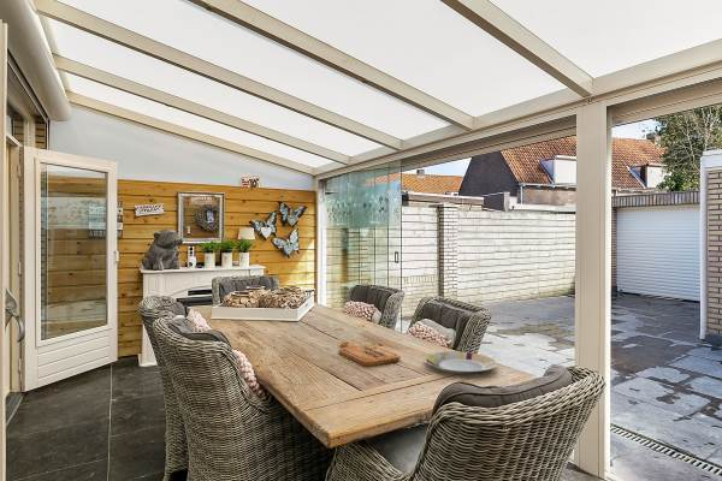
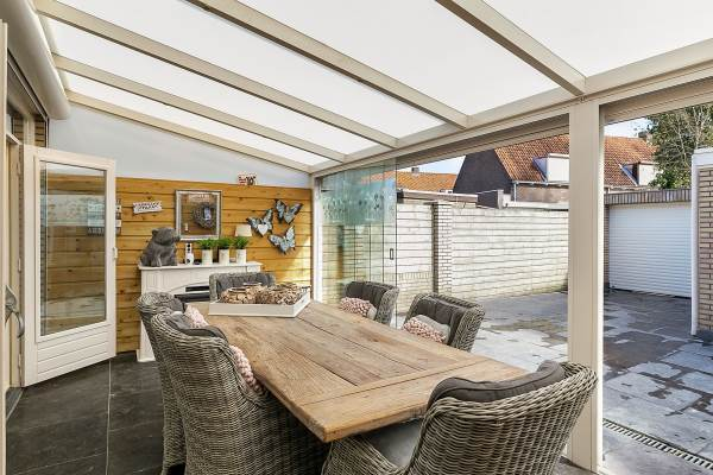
- plate [424,350,498,375]
- cutting board [338,340,401,367]
